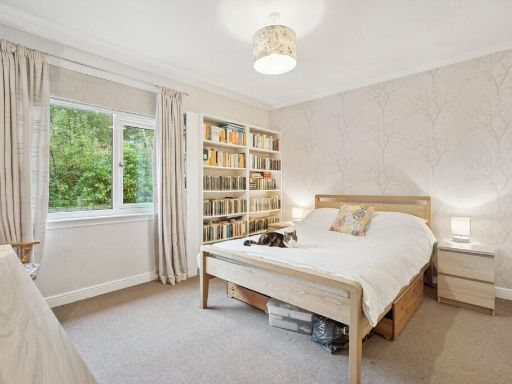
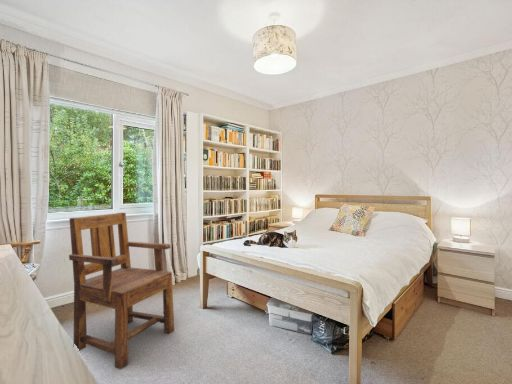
+ armchair [68,212,175,370]
